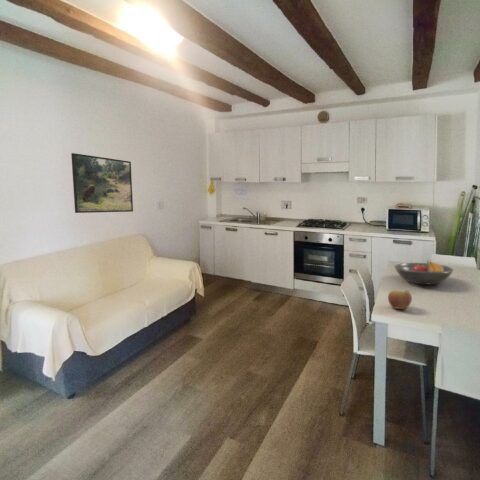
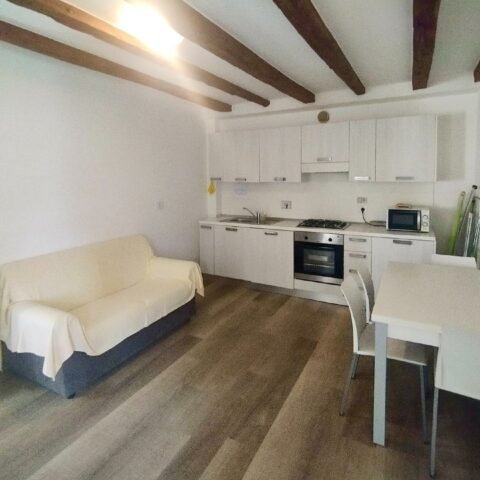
- apple [387,289,413,310]
- fruit bowl [393,260,455,285]
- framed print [70,152,134,214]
